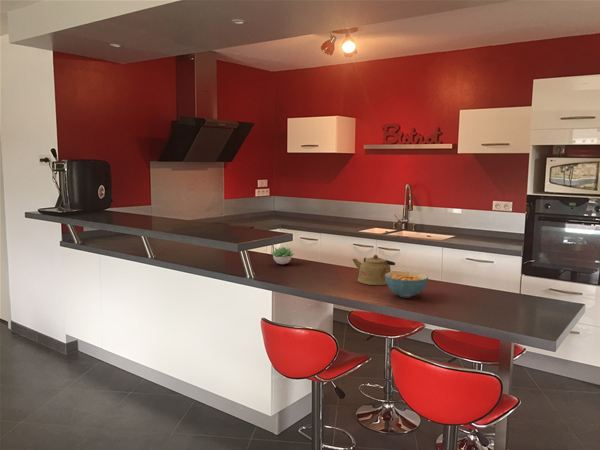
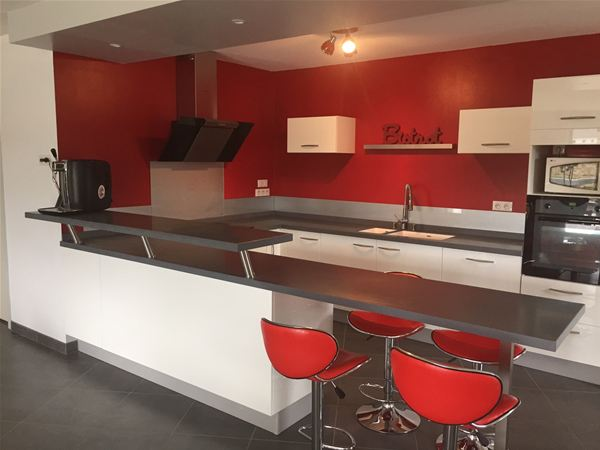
- succulent plant [270,246,295,265]
- kettle [351,254,396,286]
- cereal bowl [385,270,429,299]
